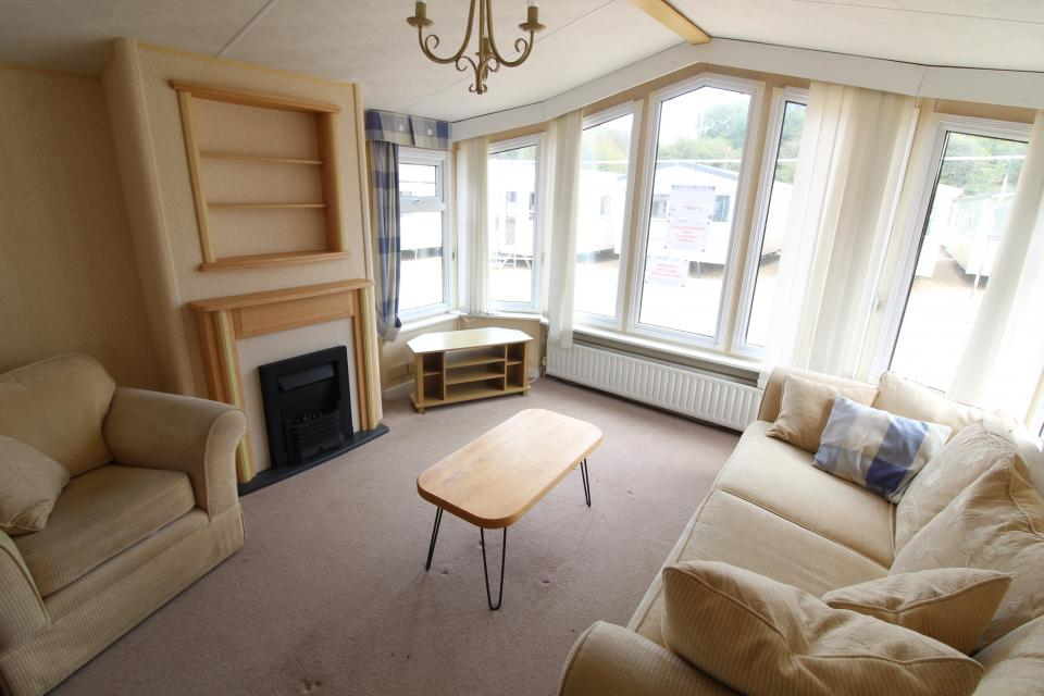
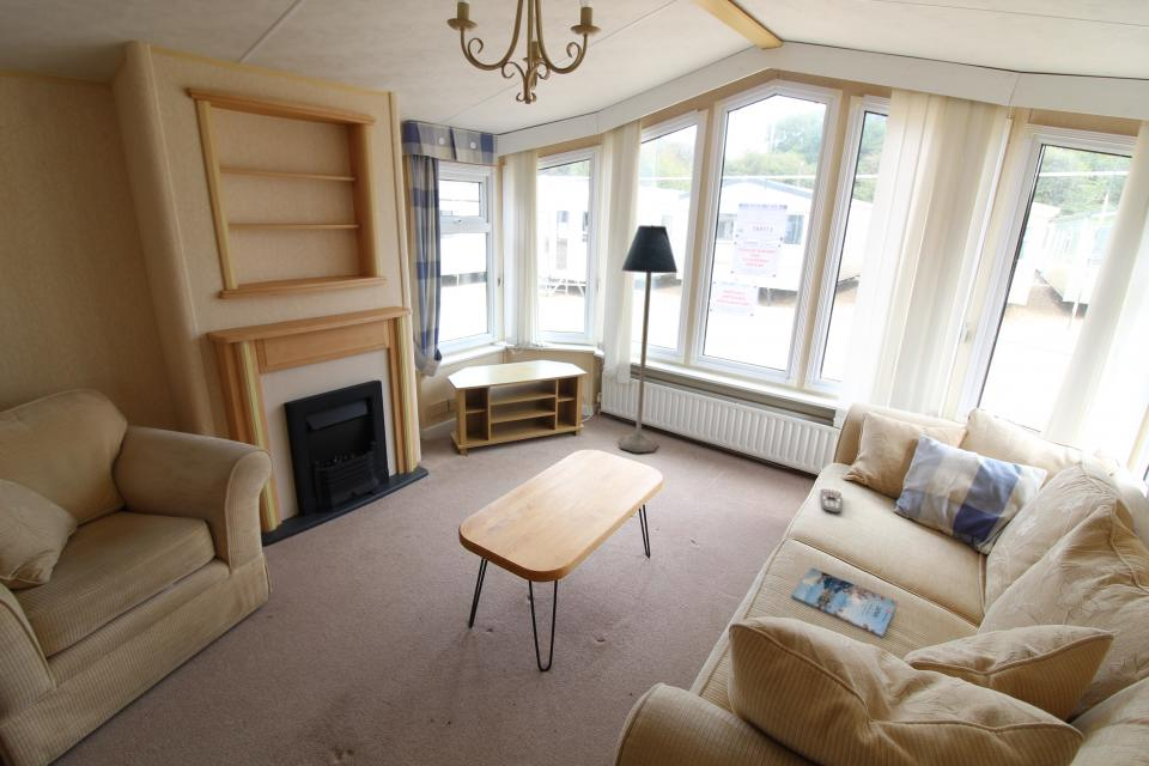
+ magazine [790,567,899,638]
+ floor lamp [616,224,679,454]
+ remote control [819,488,843,513]
